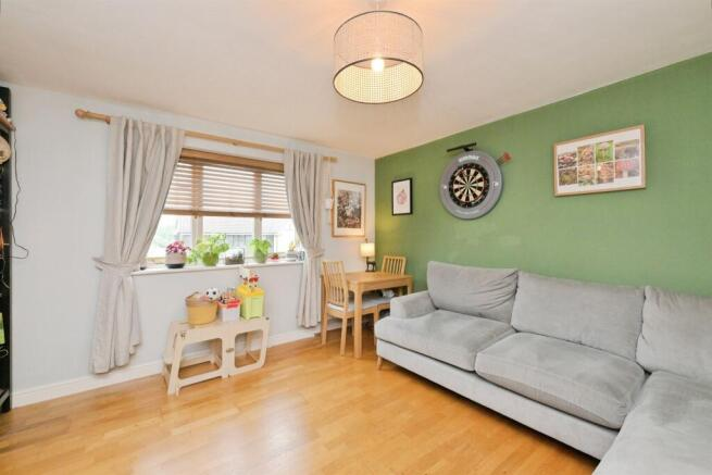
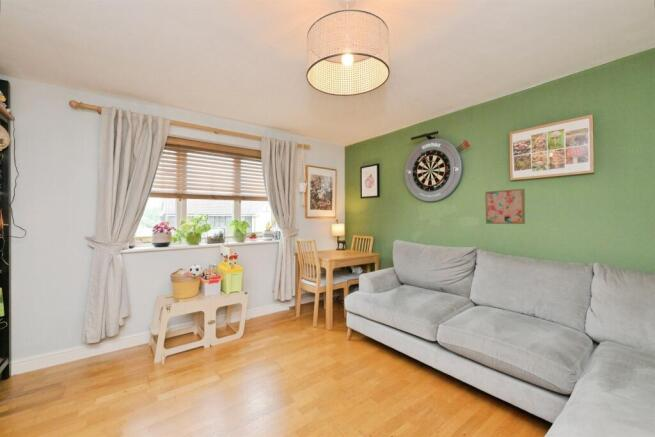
+ wall art [484,188,526,225]
